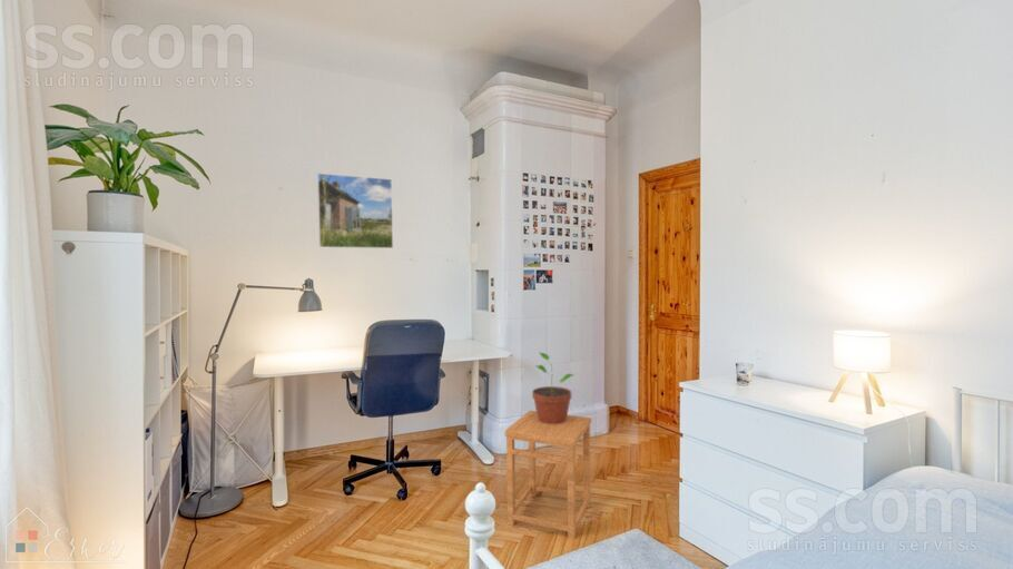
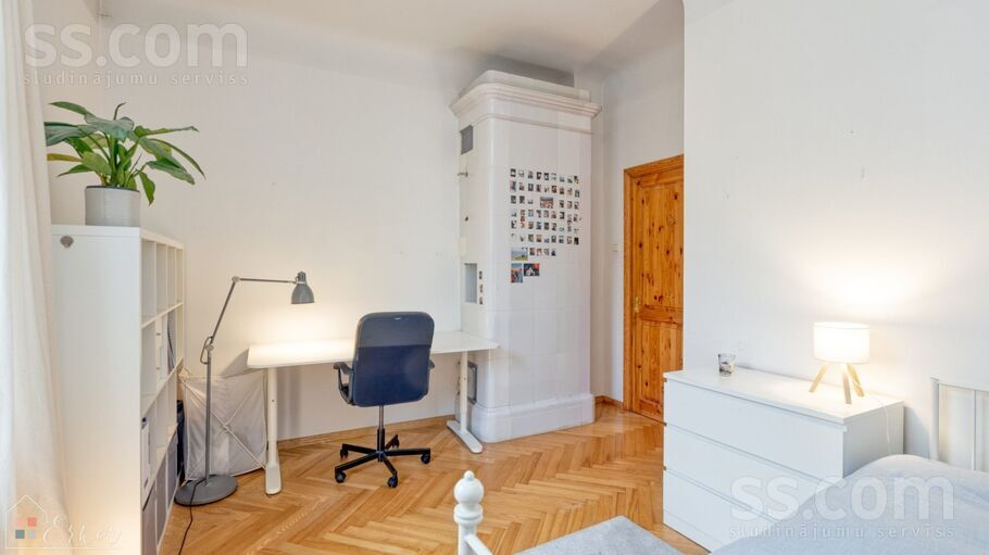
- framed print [316,171,394,249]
- potted plant [531,351,574,424]
- side table [504,410,592,540]
